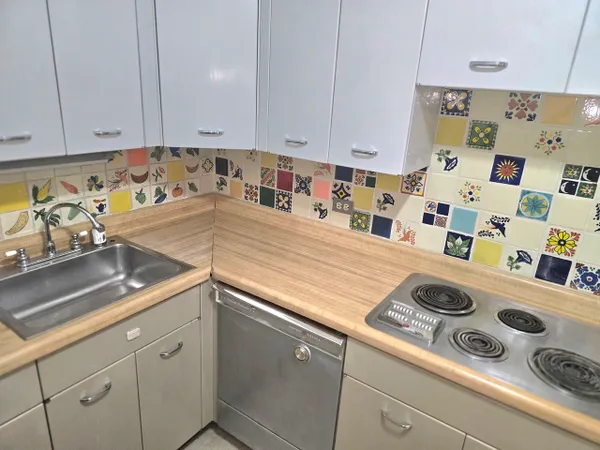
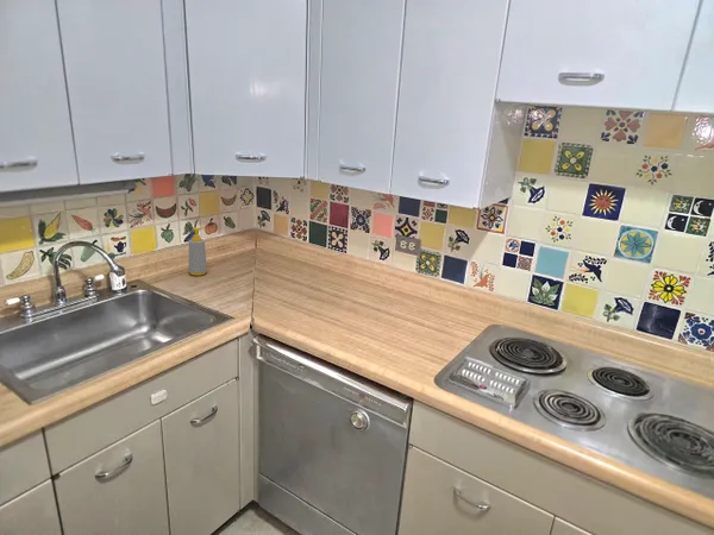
+ soap bottle [187,226,208,277]
